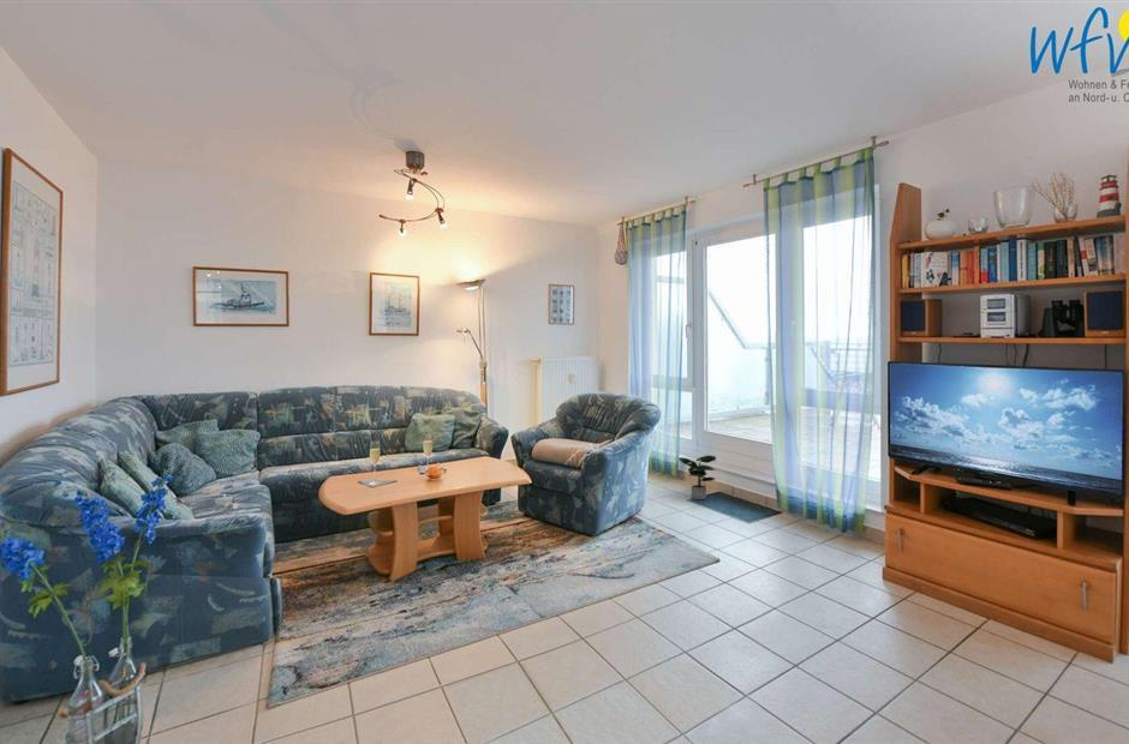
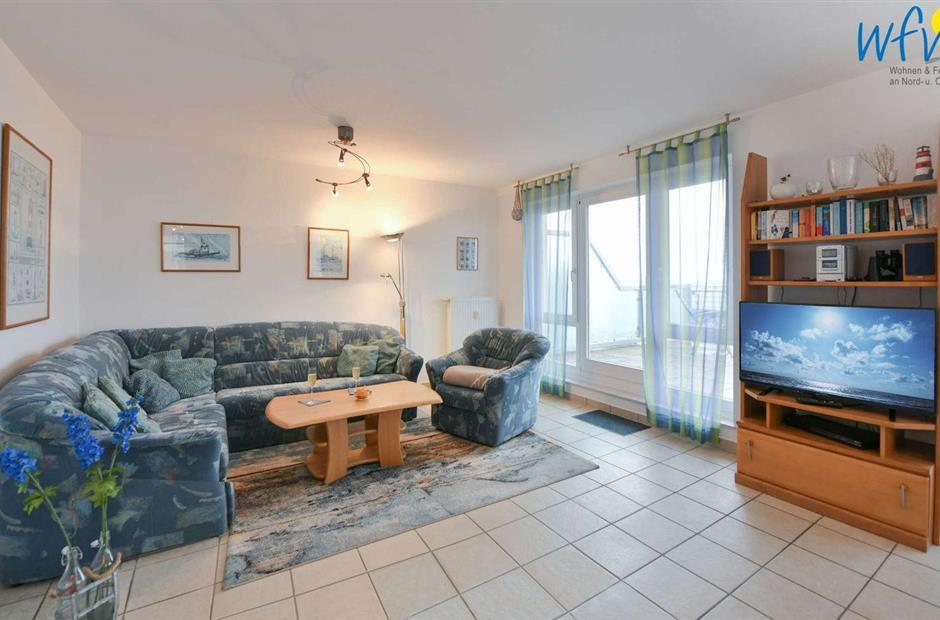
- potted plant [679,455,717,500]
